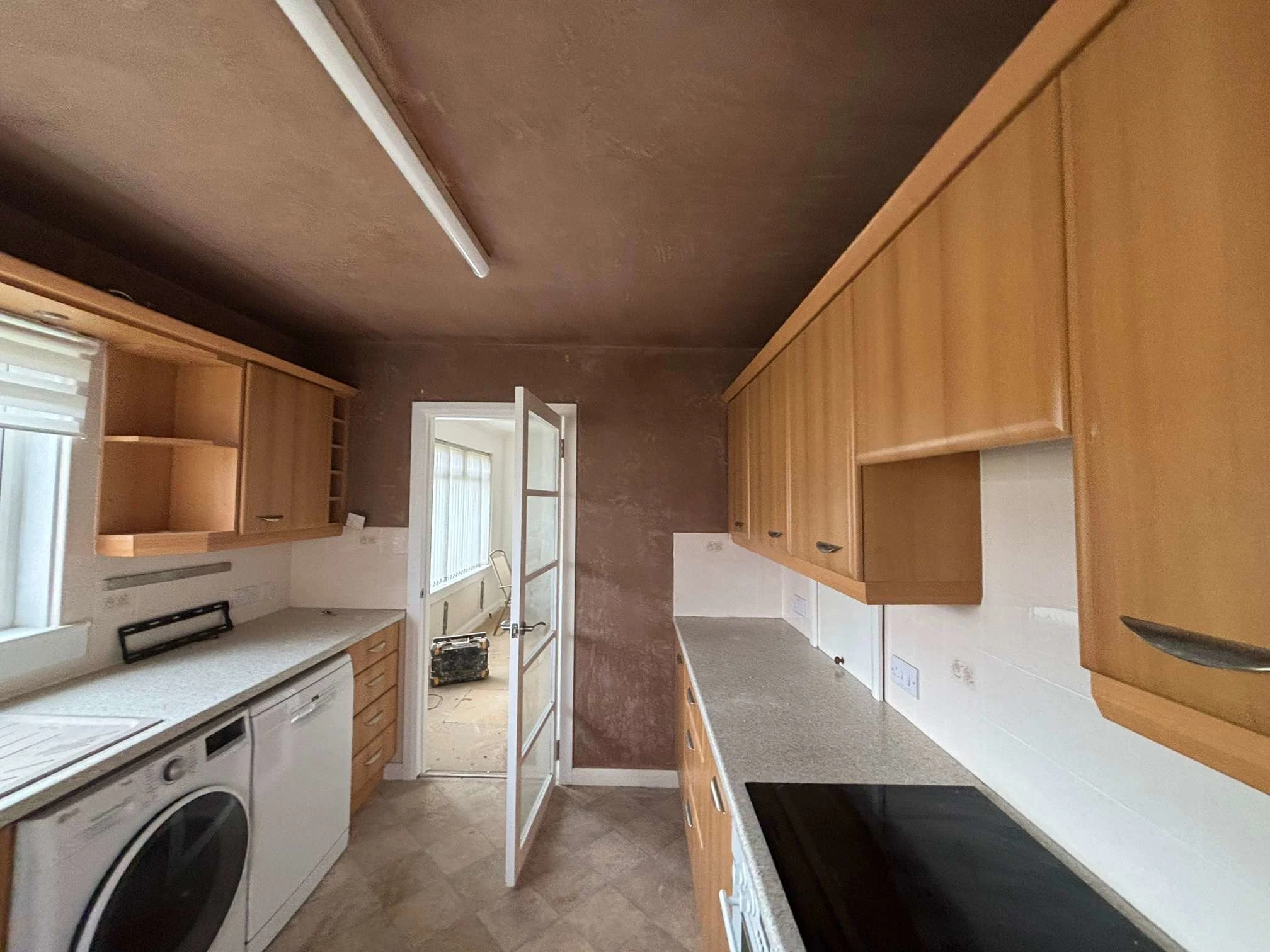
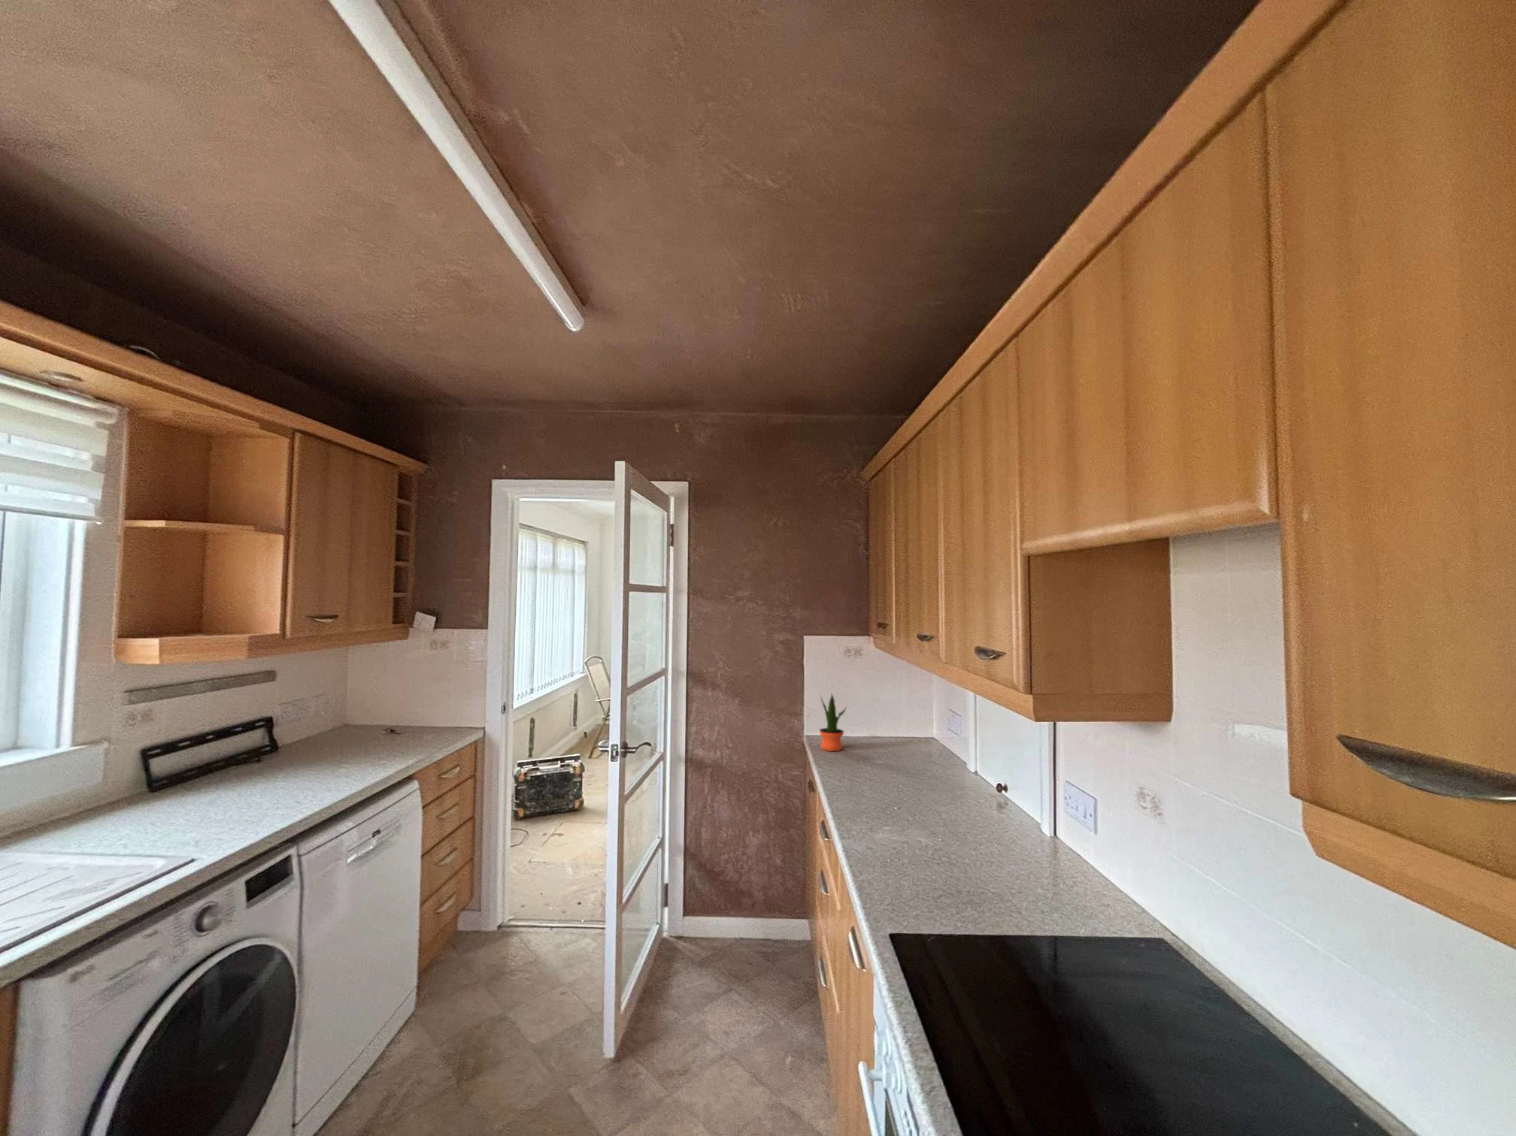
+ potted plant [819,693,848,752]
